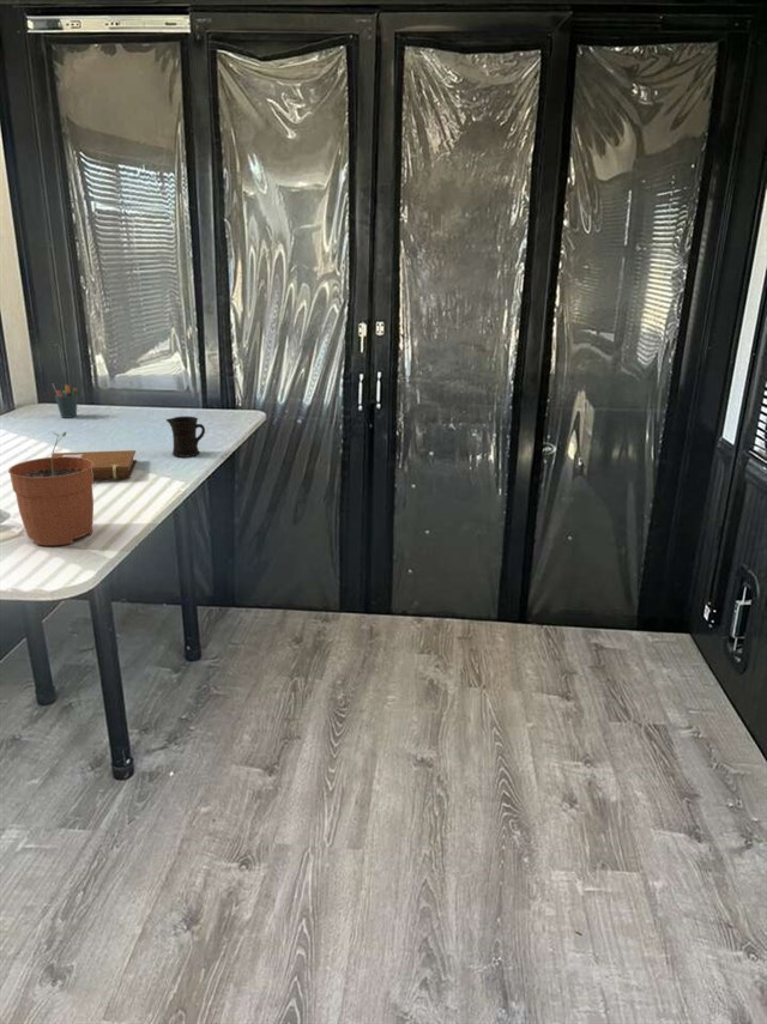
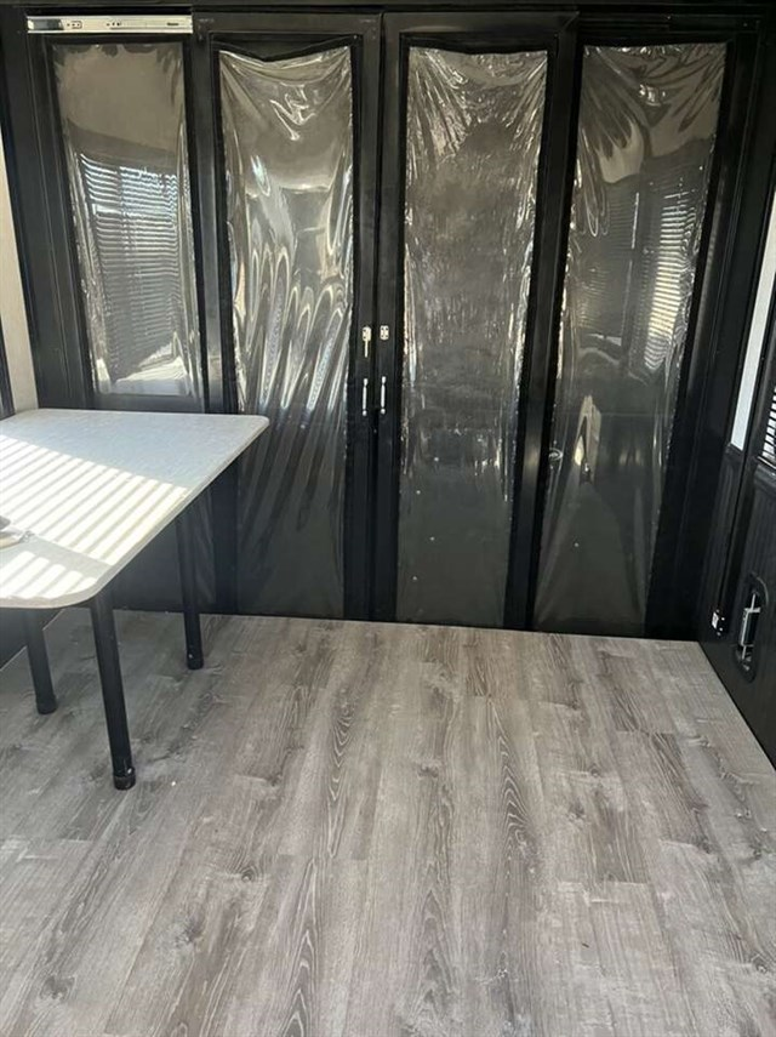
- notebook [53,449,138,480]
- pen holder [52,383,79,419]
- mug [165,416,206,459]
- plant pot [7,431,95,547]
